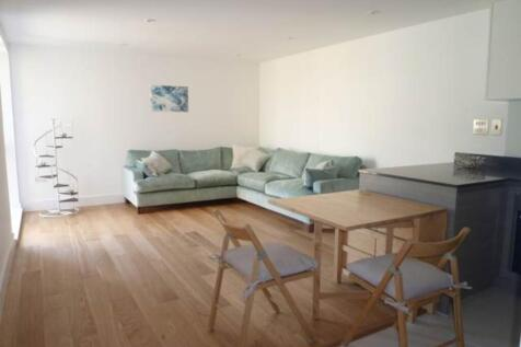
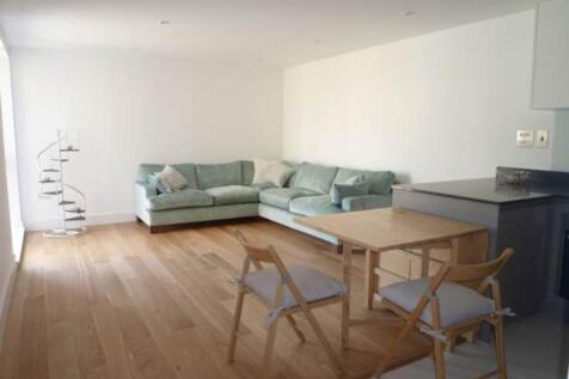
- wall art [149,83,189,113]
